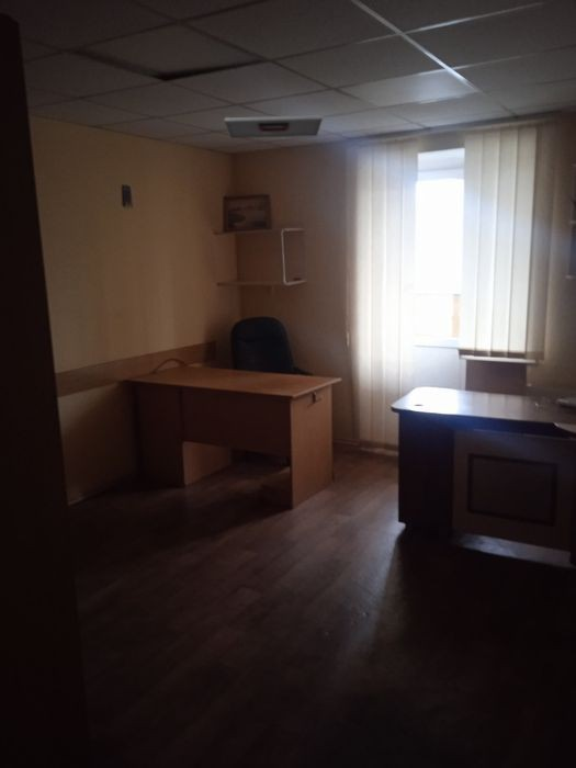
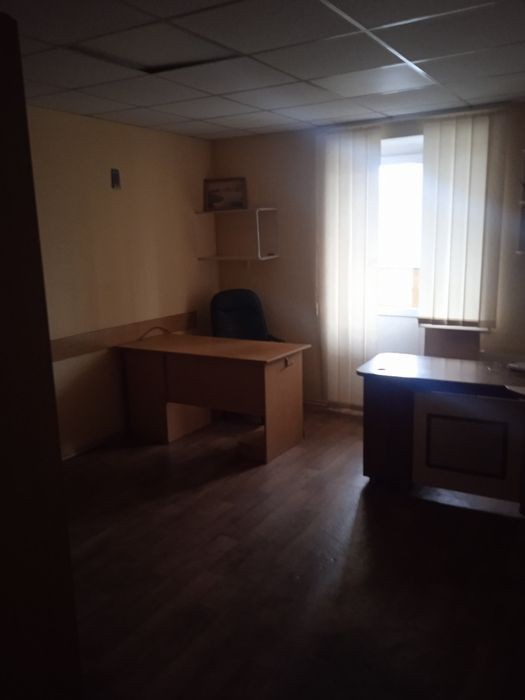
- ceiling vent [224,114,324,139]
